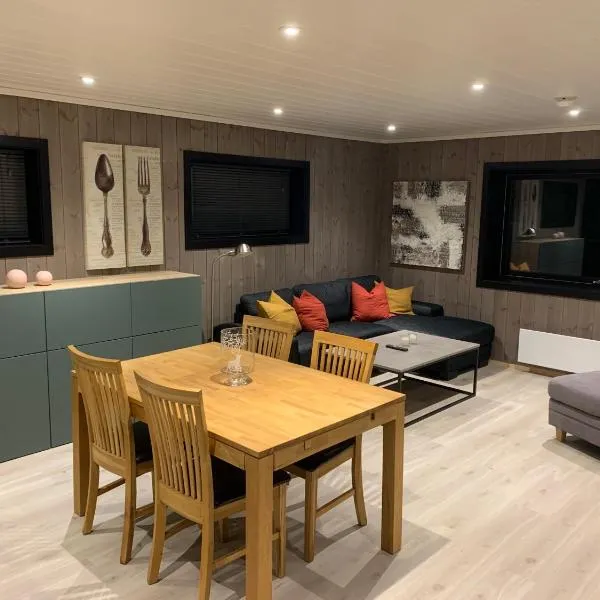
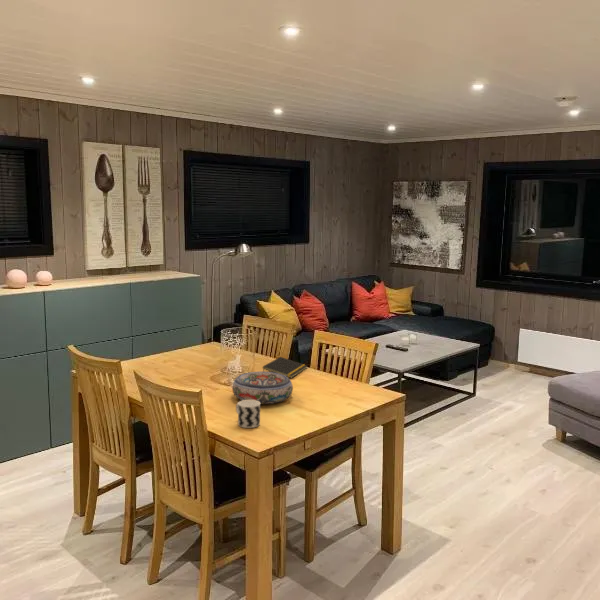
+ cup [235,400,261,429]
+ bowl [231,371,294,405]
+ notepad [262,356,308,379]
